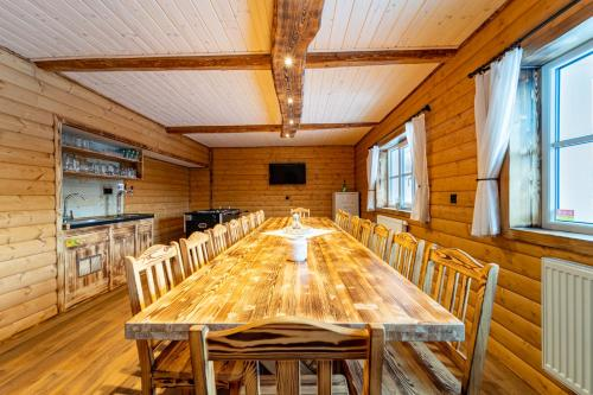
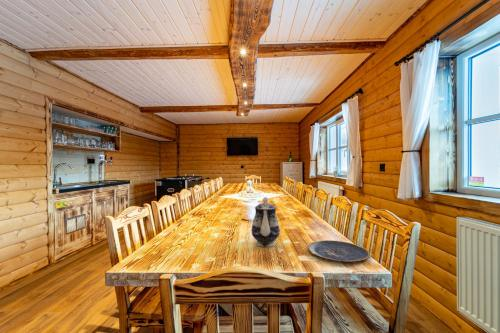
+ plate [307,239,371,263]
+ teapot [251,196,281,248]
